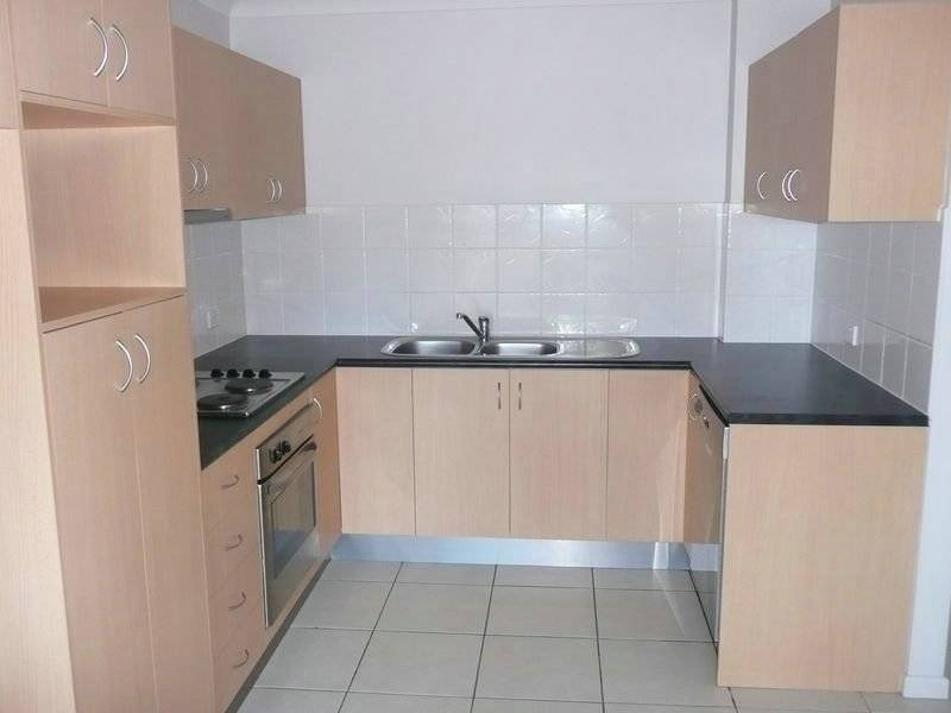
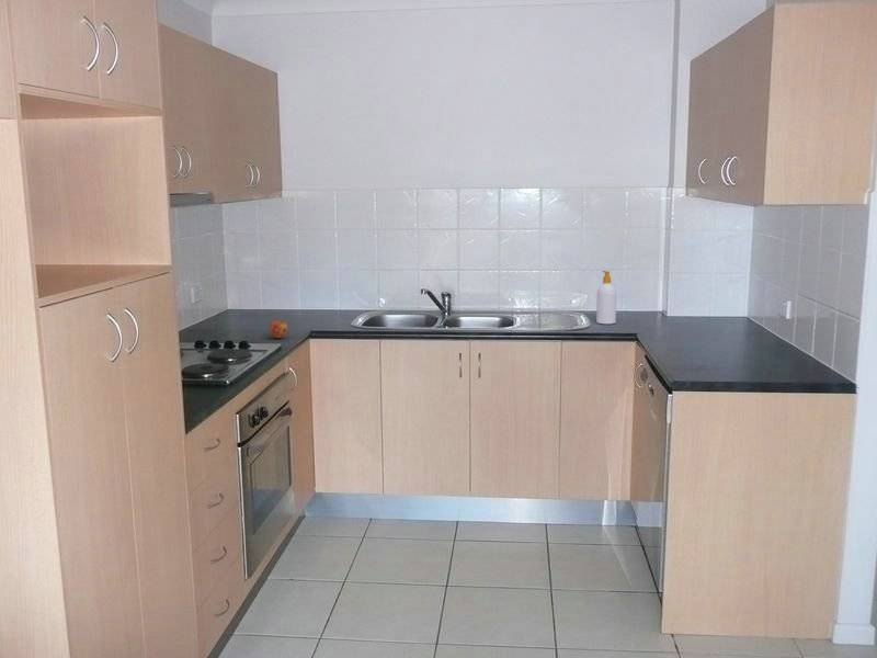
+ apple [269,318,288,339]
+ soap bottle [595,270,617,325]
